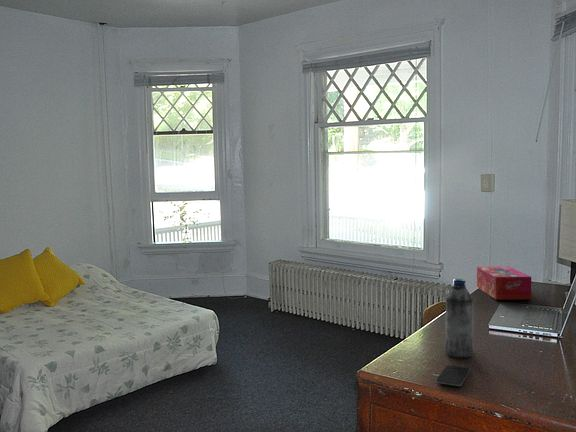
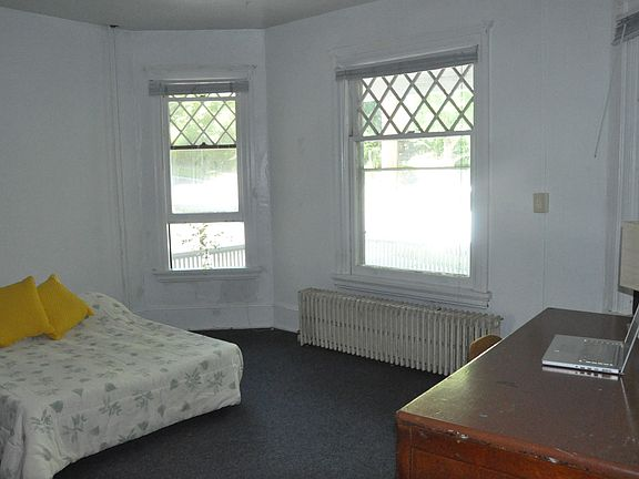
- water bottle [445,278,474,359]
- smartphone [435,364,471,387]
- tissue box [476,265,532,301]
